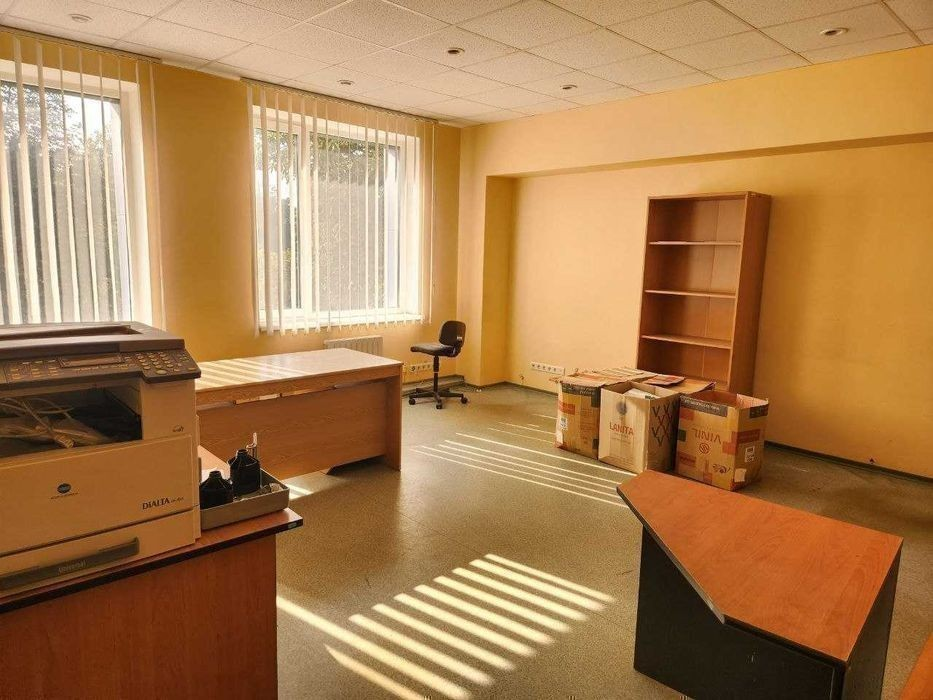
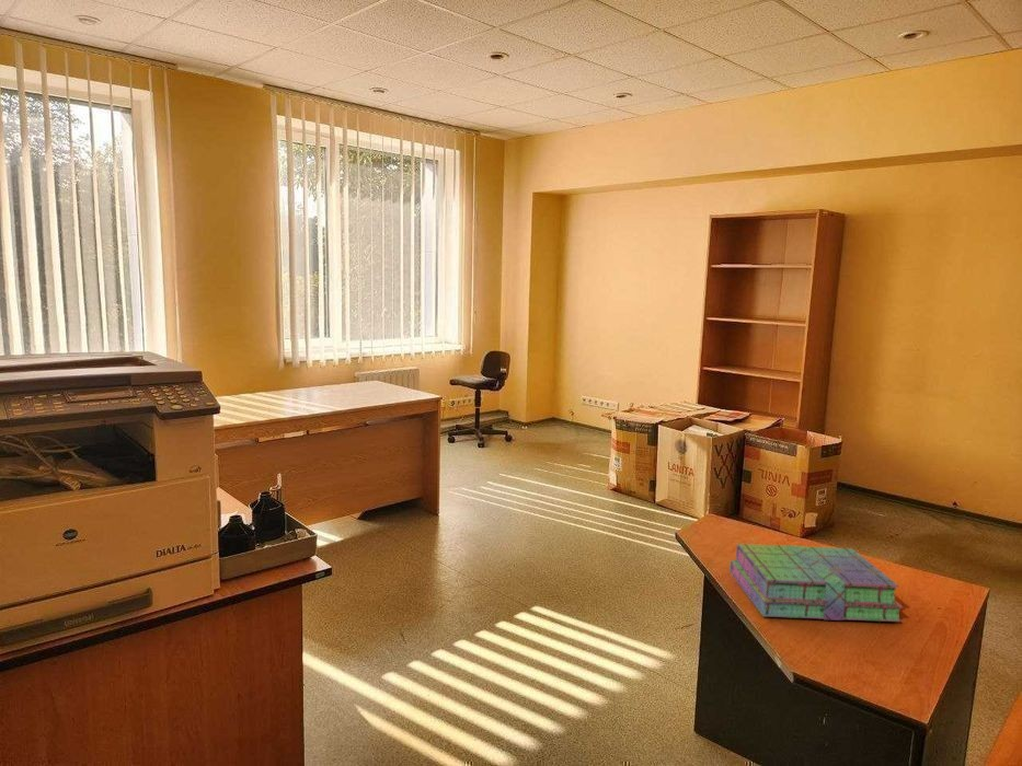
+ stack of books [728,543,905,623]
